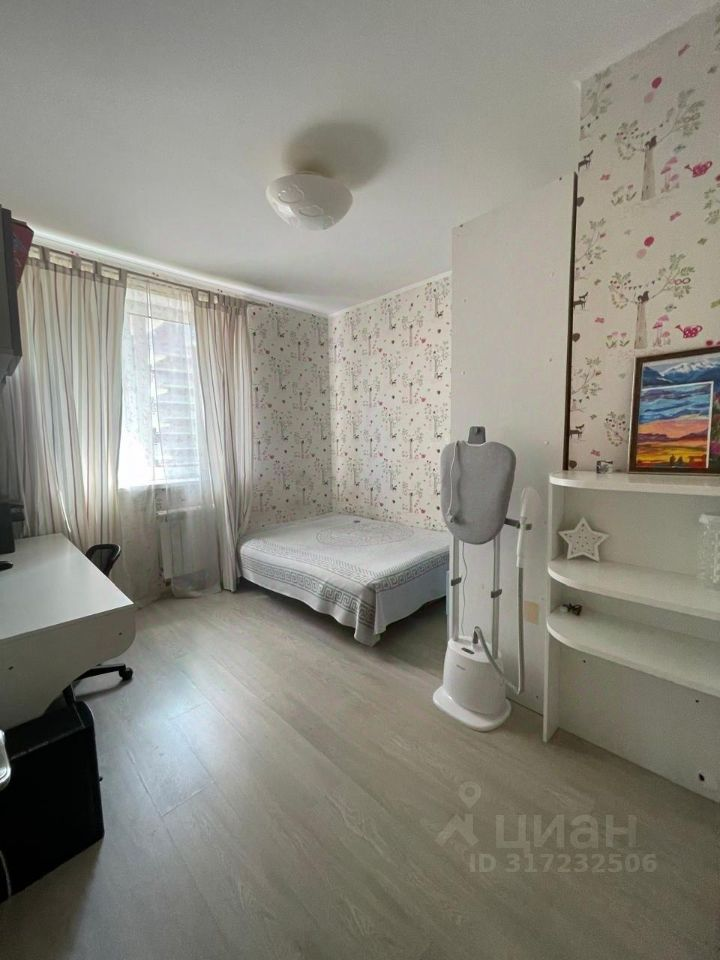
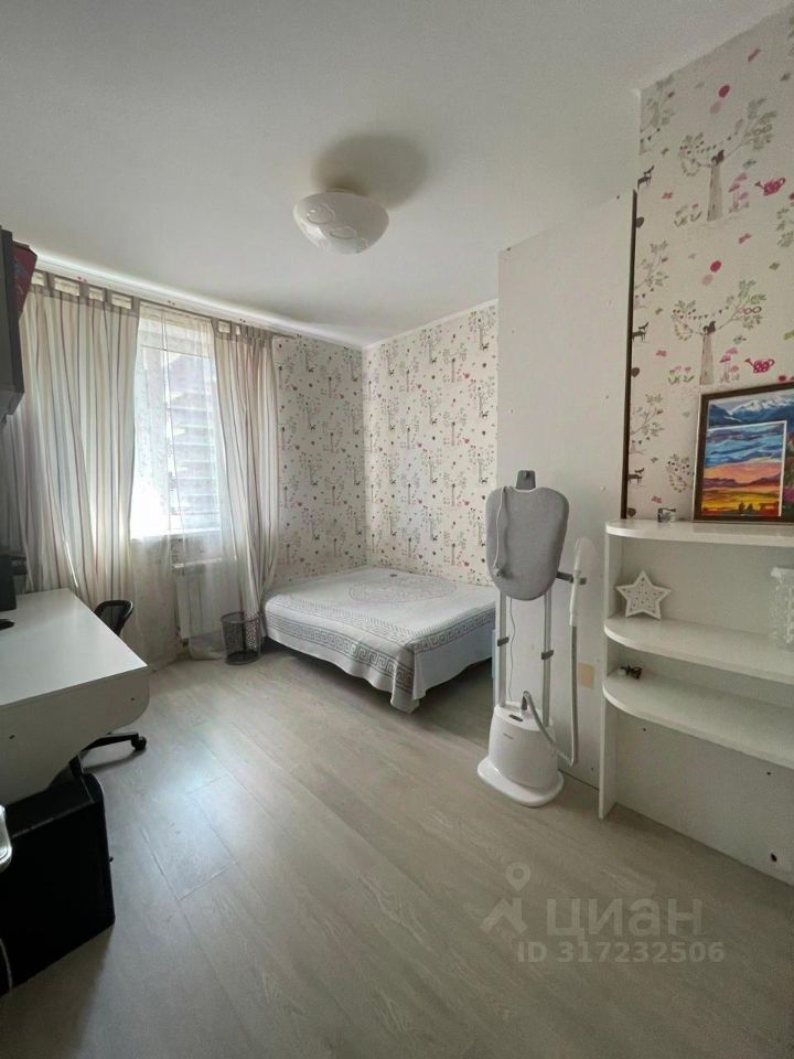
+ waste bin [218,610,264,665]
